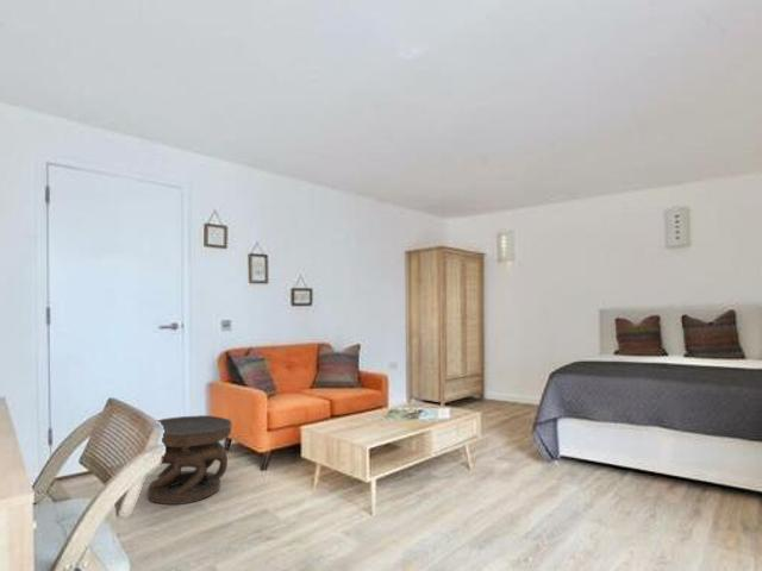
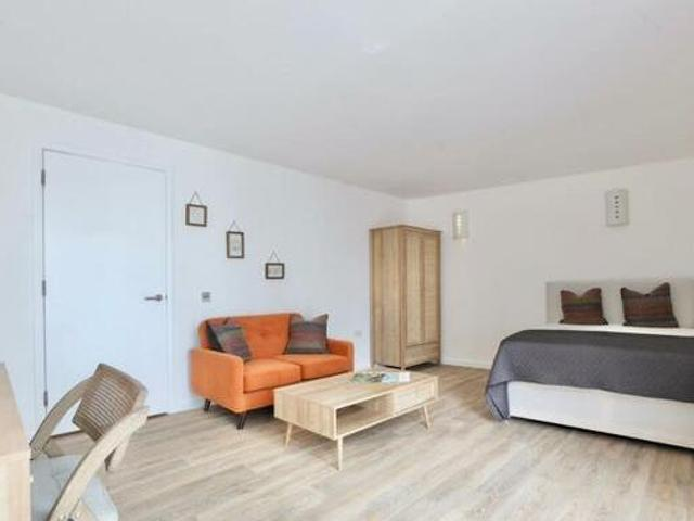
- carved stool [146,414,233,506]
